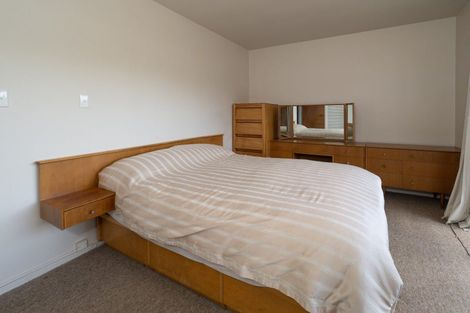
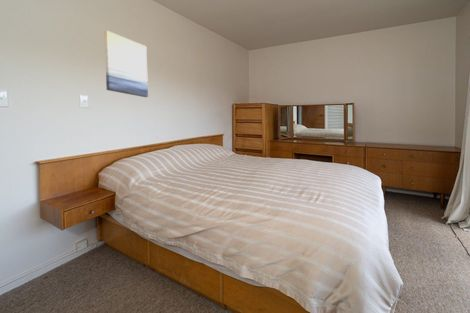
+ wall art [103,30,149,98]
